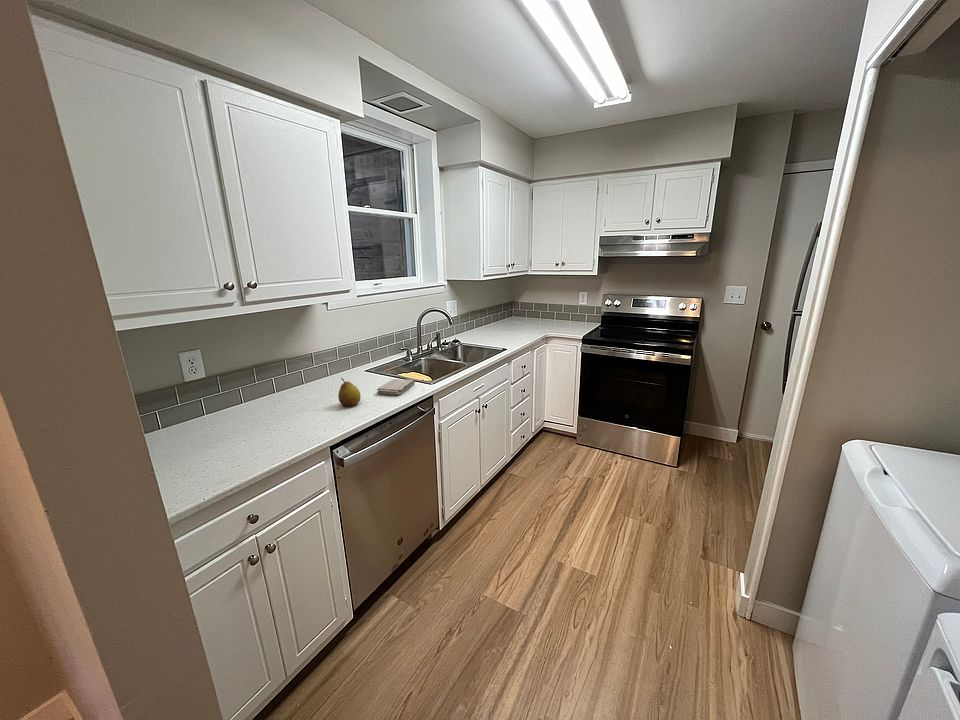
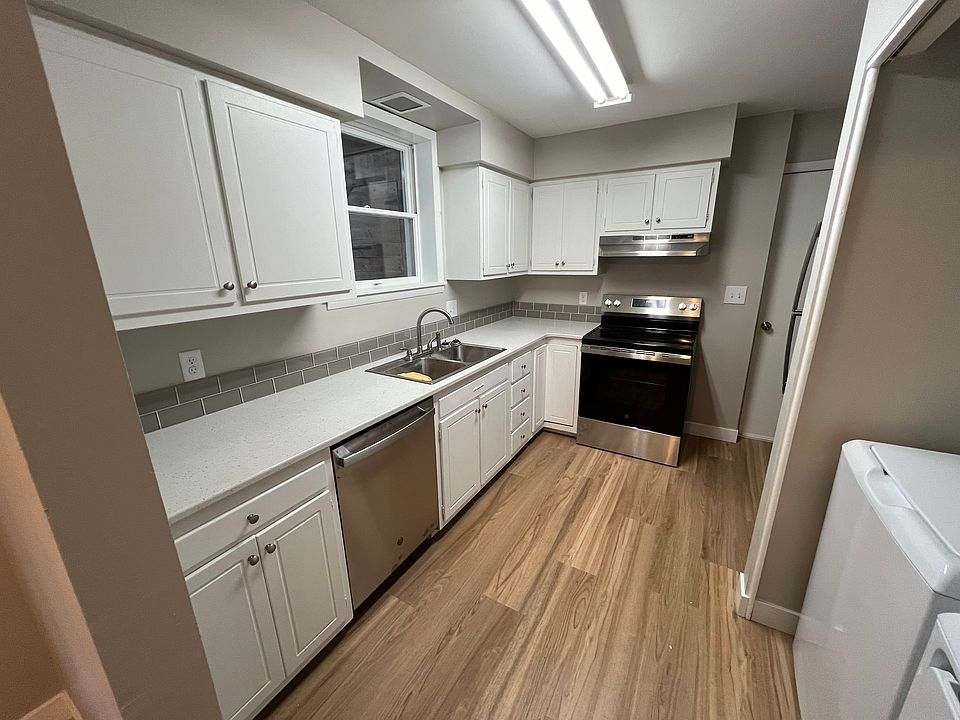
- fruit [337,377,362,408]
- washcloth [376,378,416,396]
